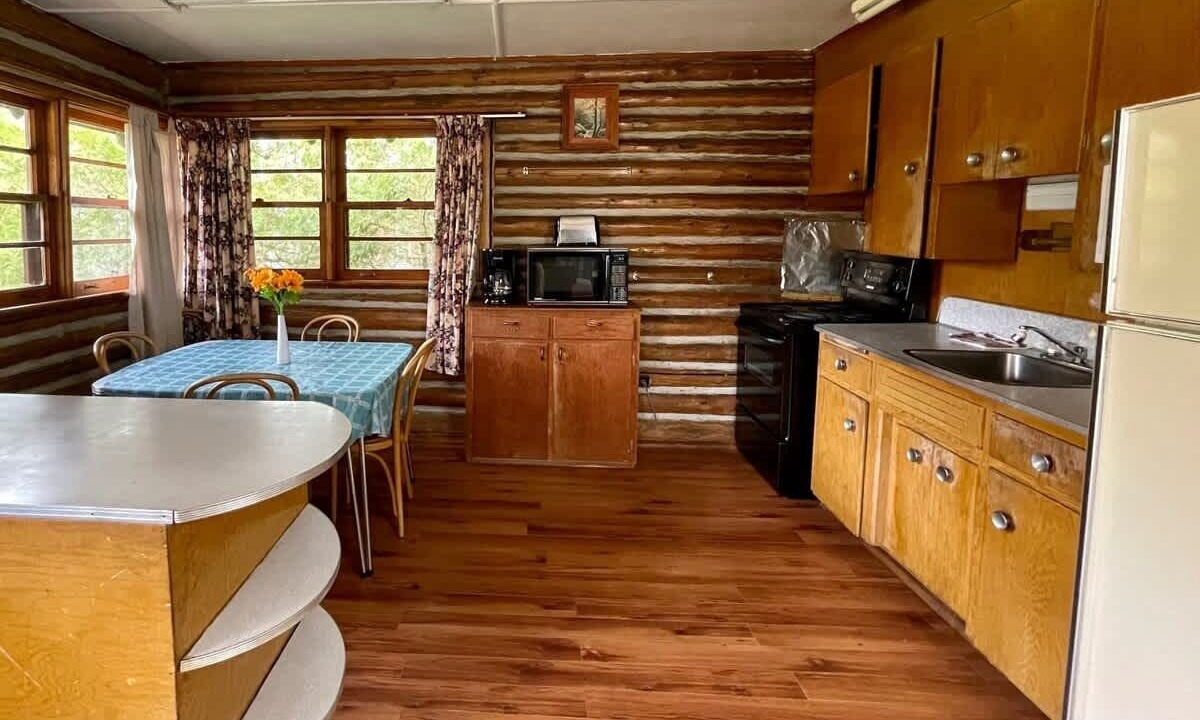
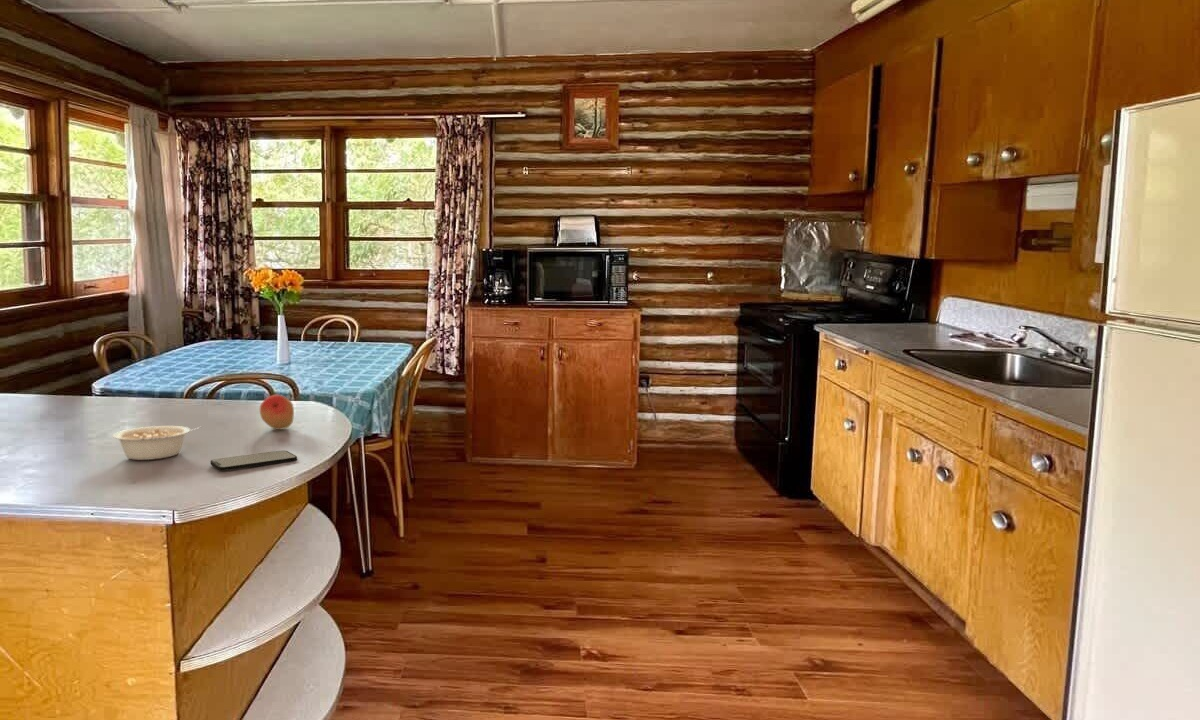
+ fruit [259,394,295,430]
+ legume [112,425,201,461]
+ smartphone [209,450,298,472]
